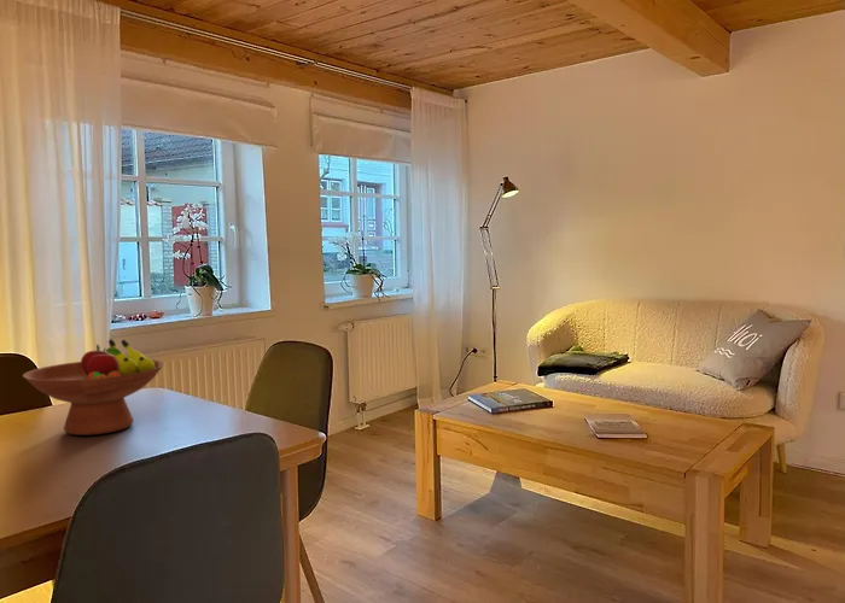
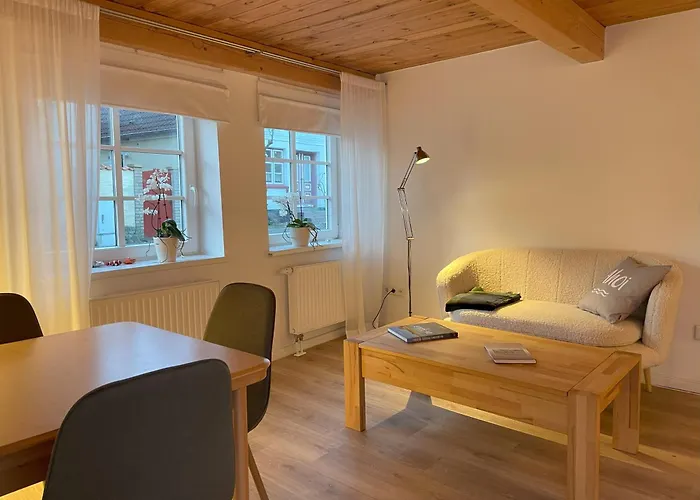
- fruit bowl [22,338,165,437]
